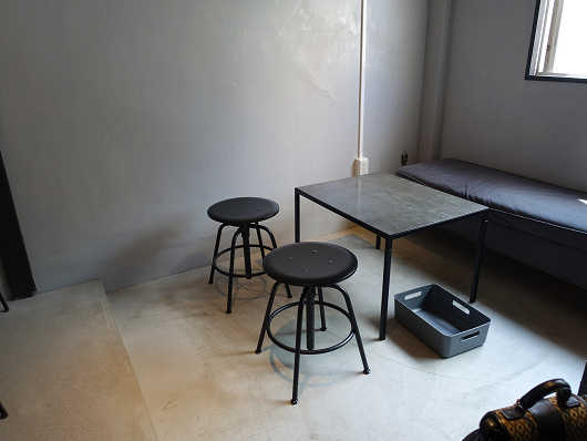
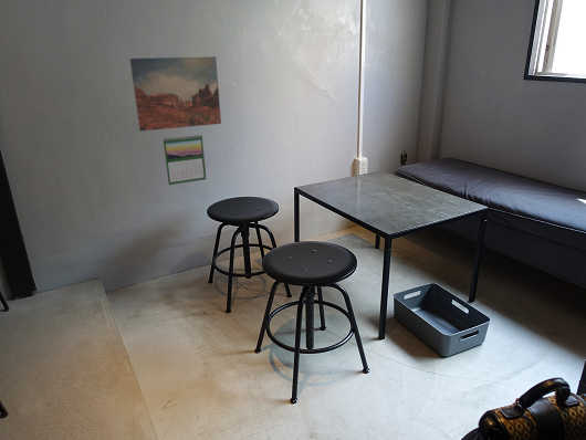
+ calendar [163,134,207,186]
+ wall art [129,55,222,133]
